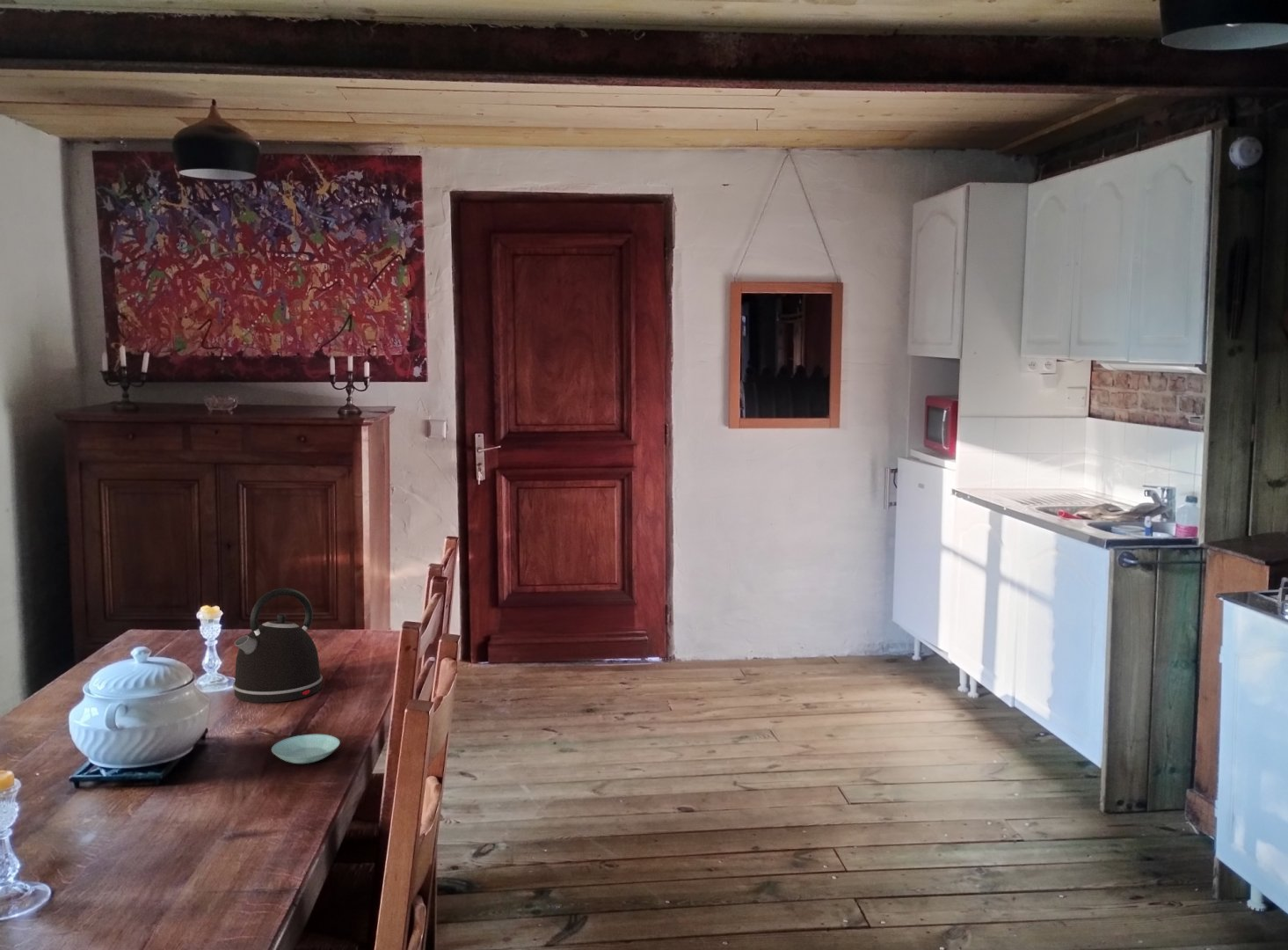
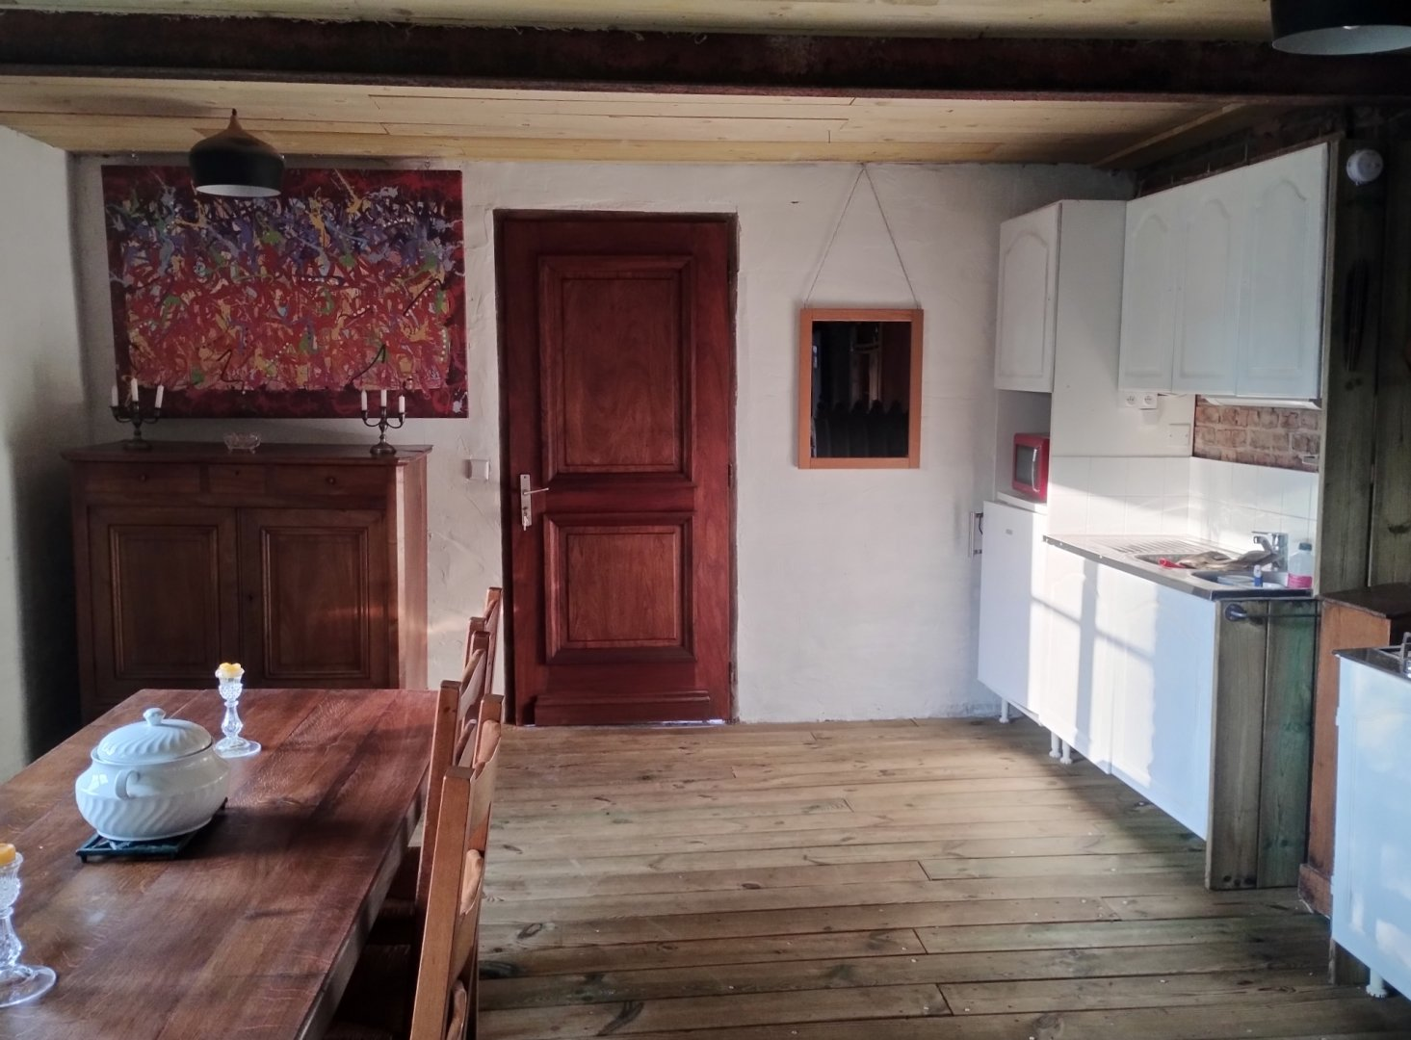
- kettle [232,588,324,704]
- saucer [271,734,341,764]
